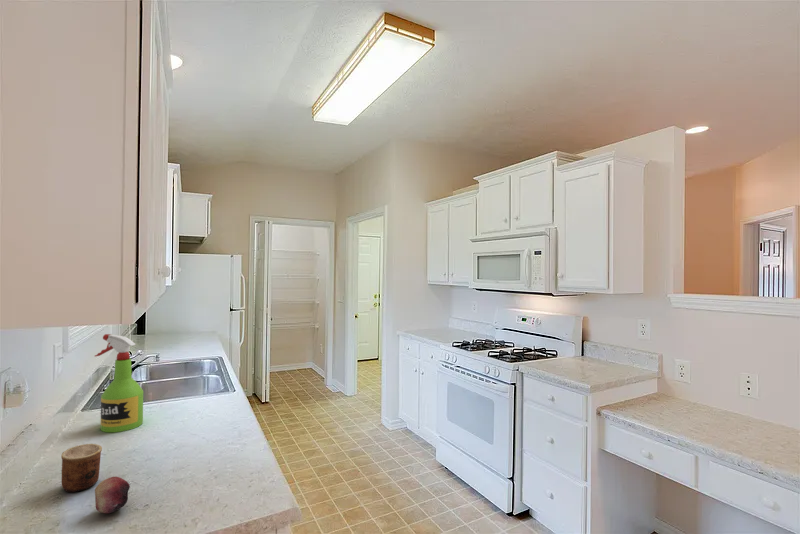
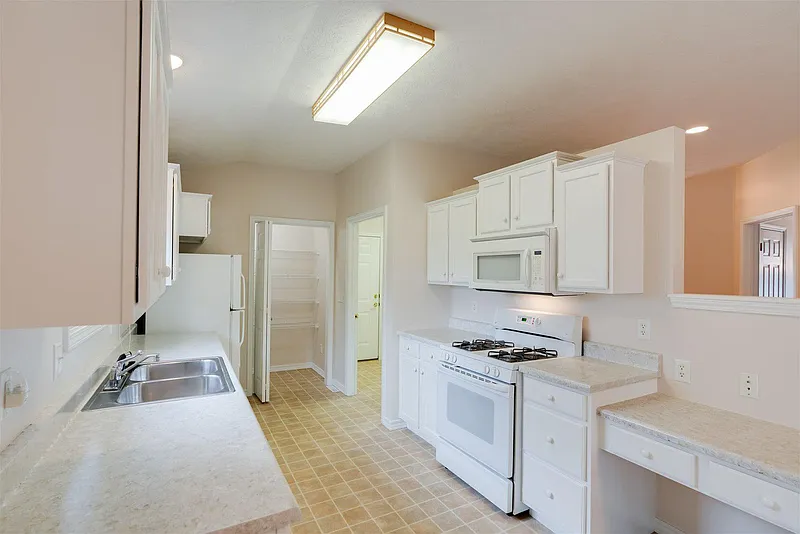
- fruit [94,476,131,514]
- spray bottle [94,333,144,433]
- cup [60,443,103,493]
